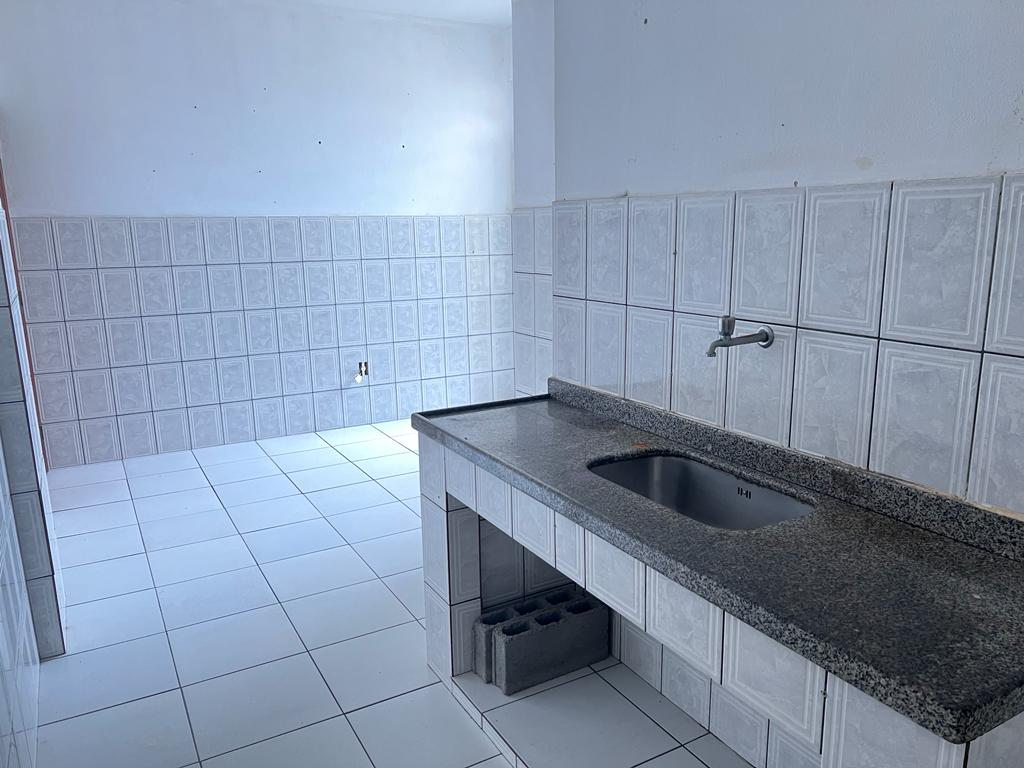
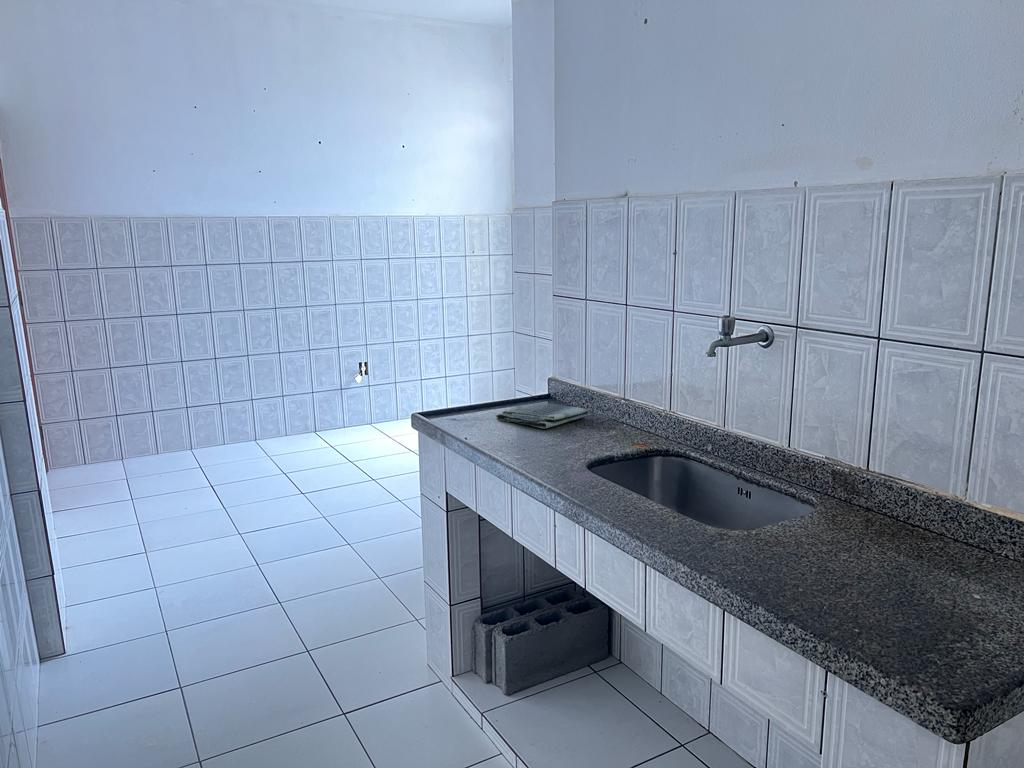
+ dish towel [495,402,590,430]
